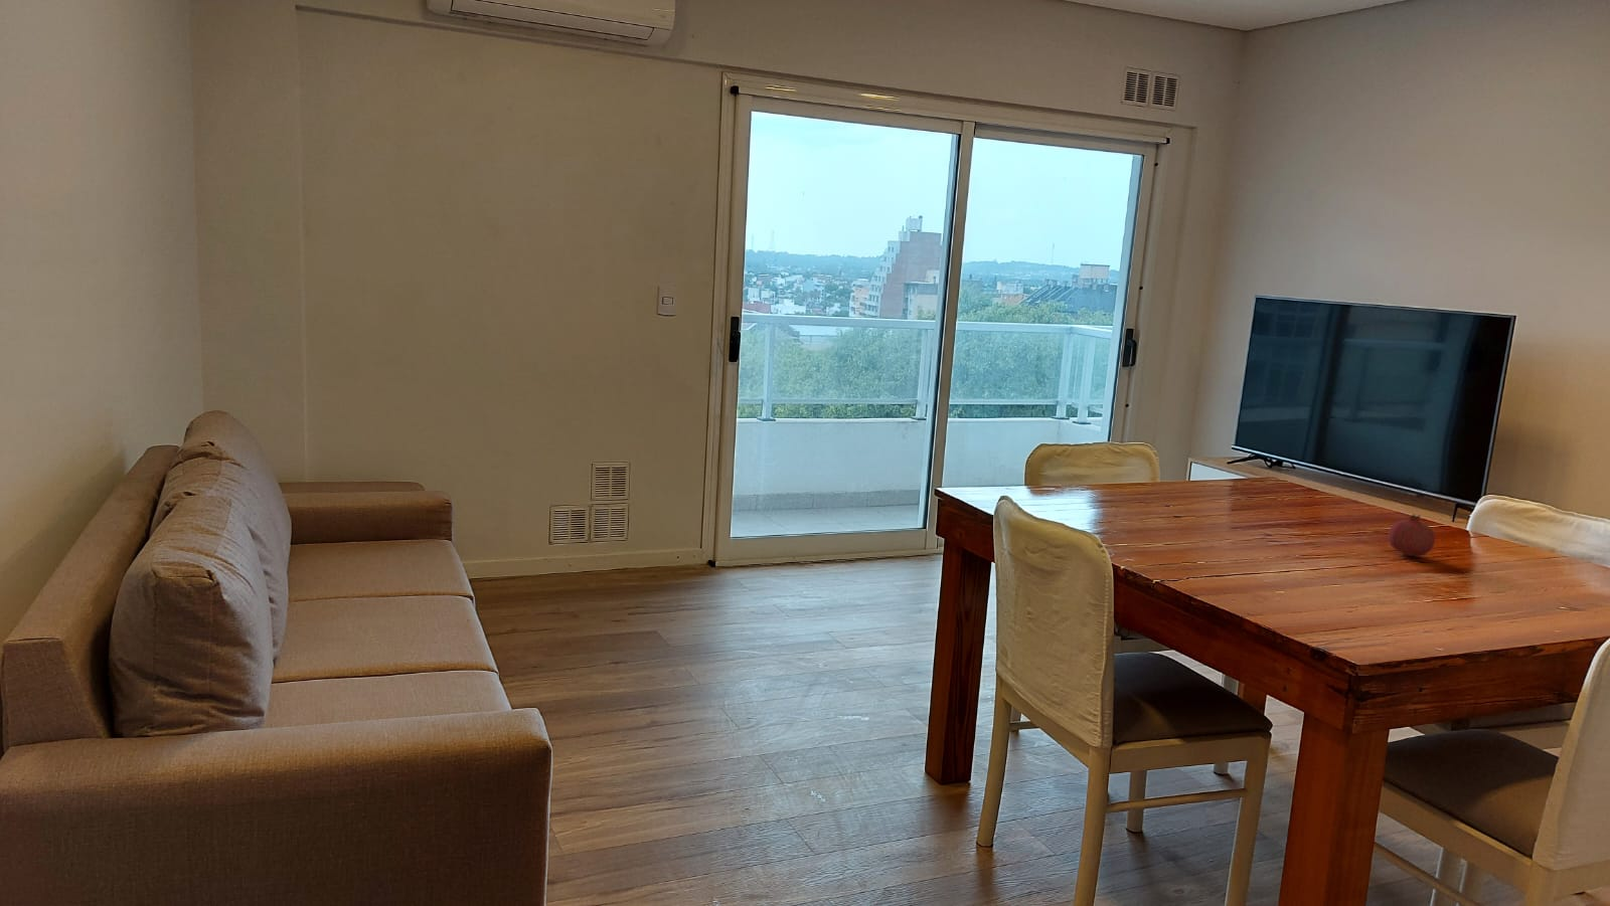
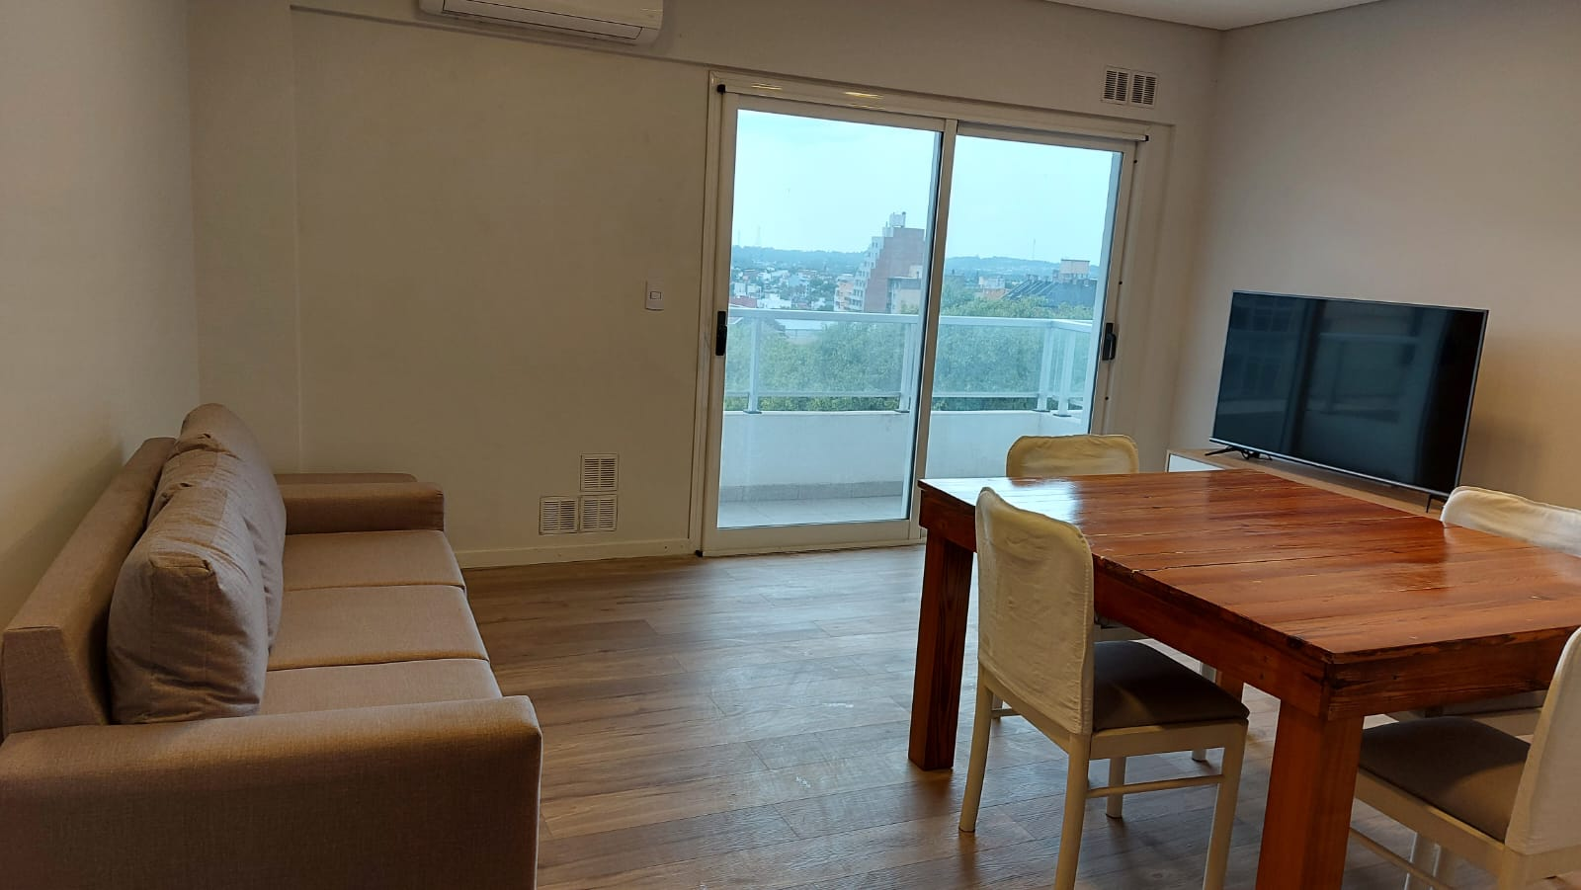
- fruit [1388,513,1436,557]
